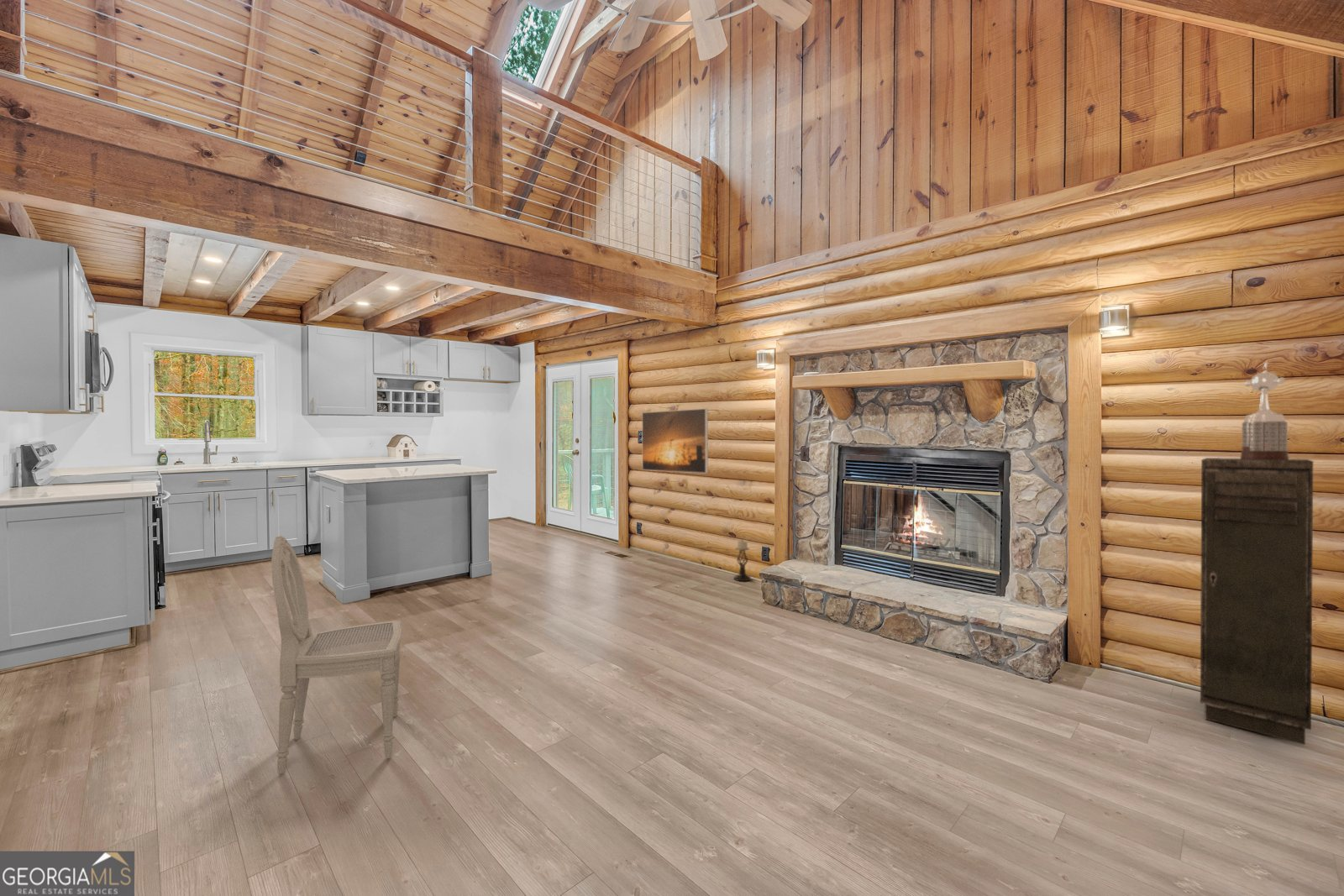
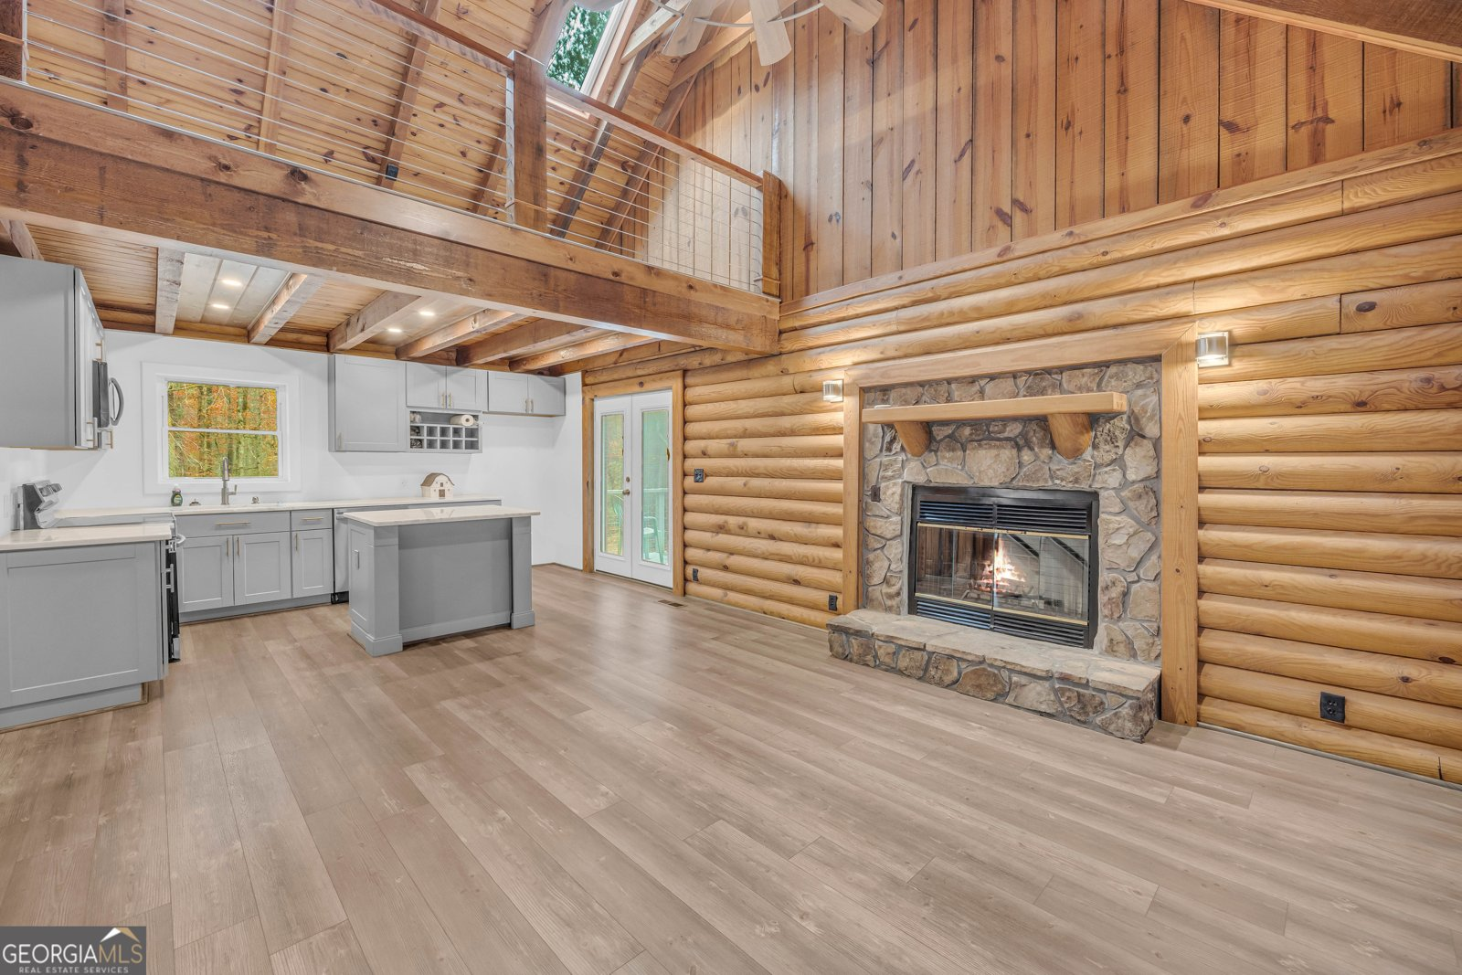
- storage cabinet [1200,457,1314,746]
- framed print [641,408,709,474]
- dining chair [270,535,402,775]
- candle holder [733,538,752,582]
- trophy [1240,360,1289,460]
